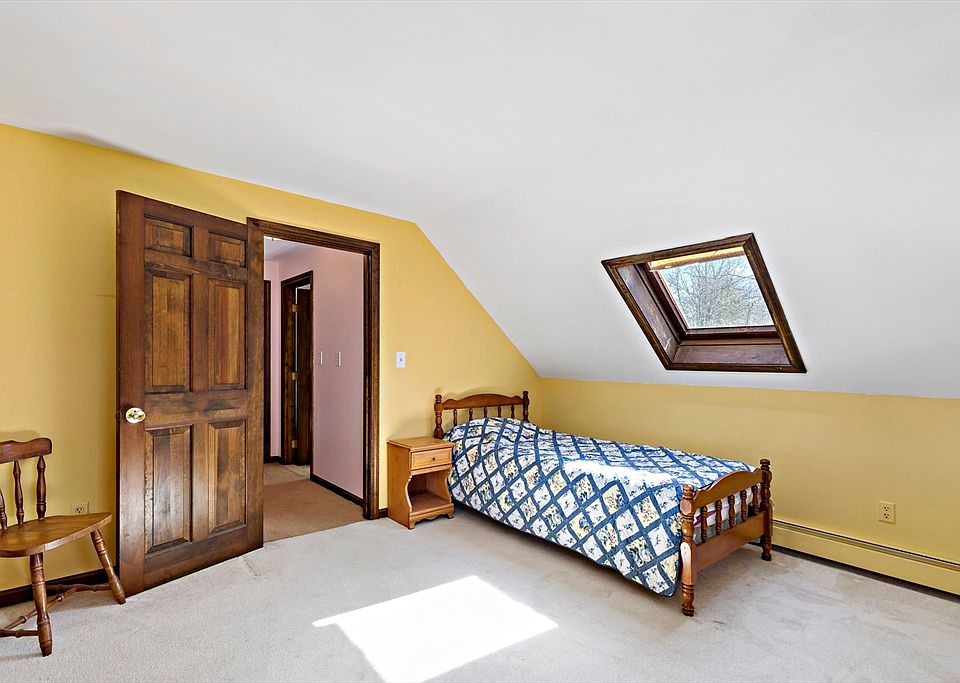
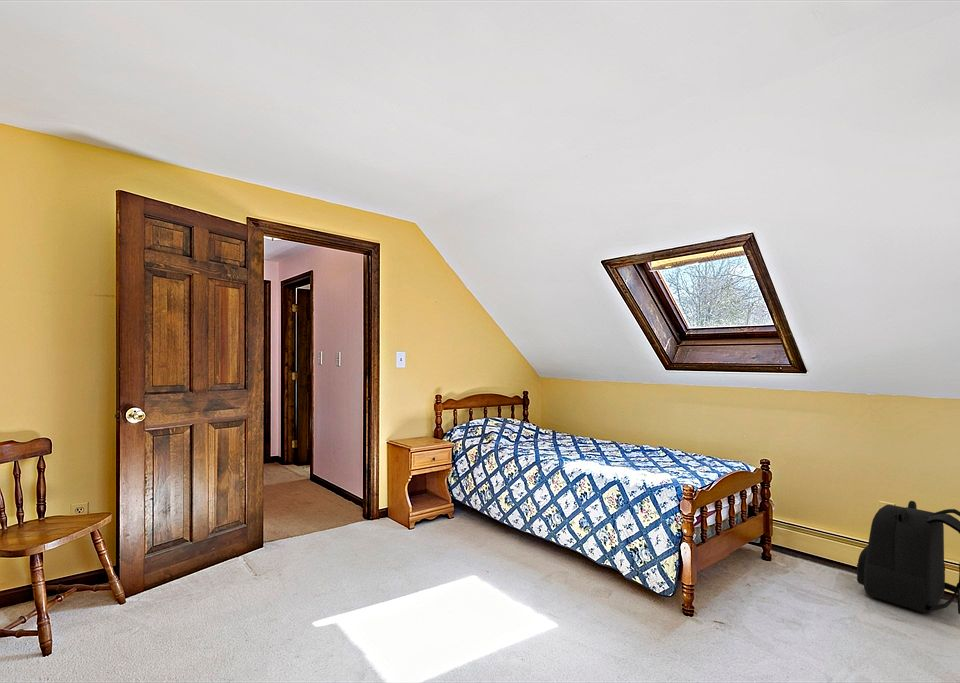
+ backpack [856,500,960,615]
